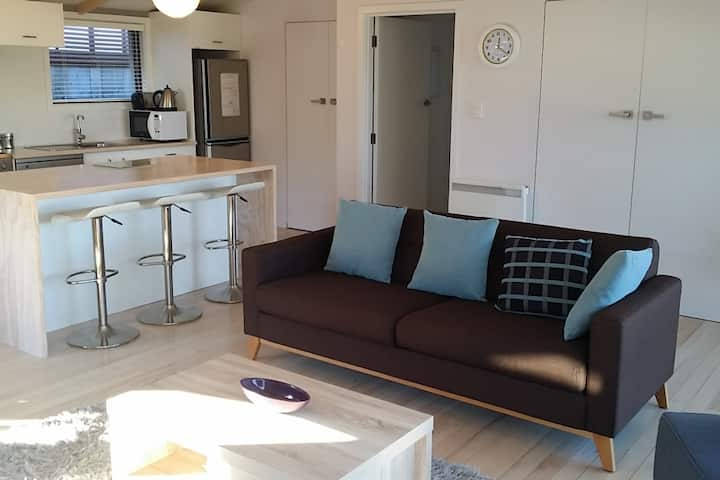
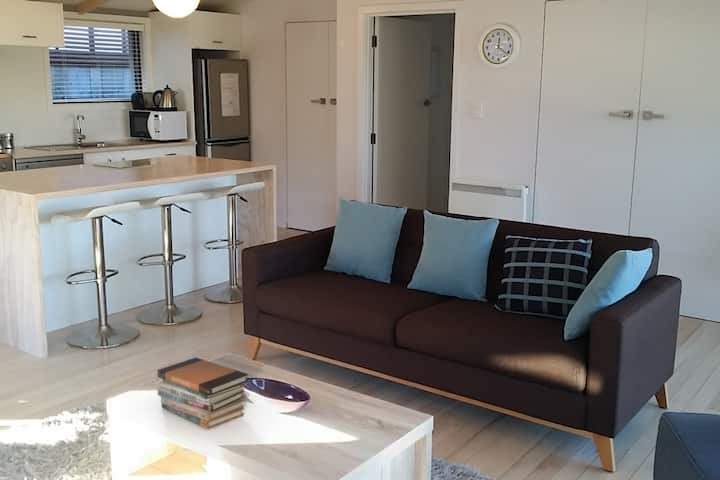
+ book stack [156,357,249,430]
